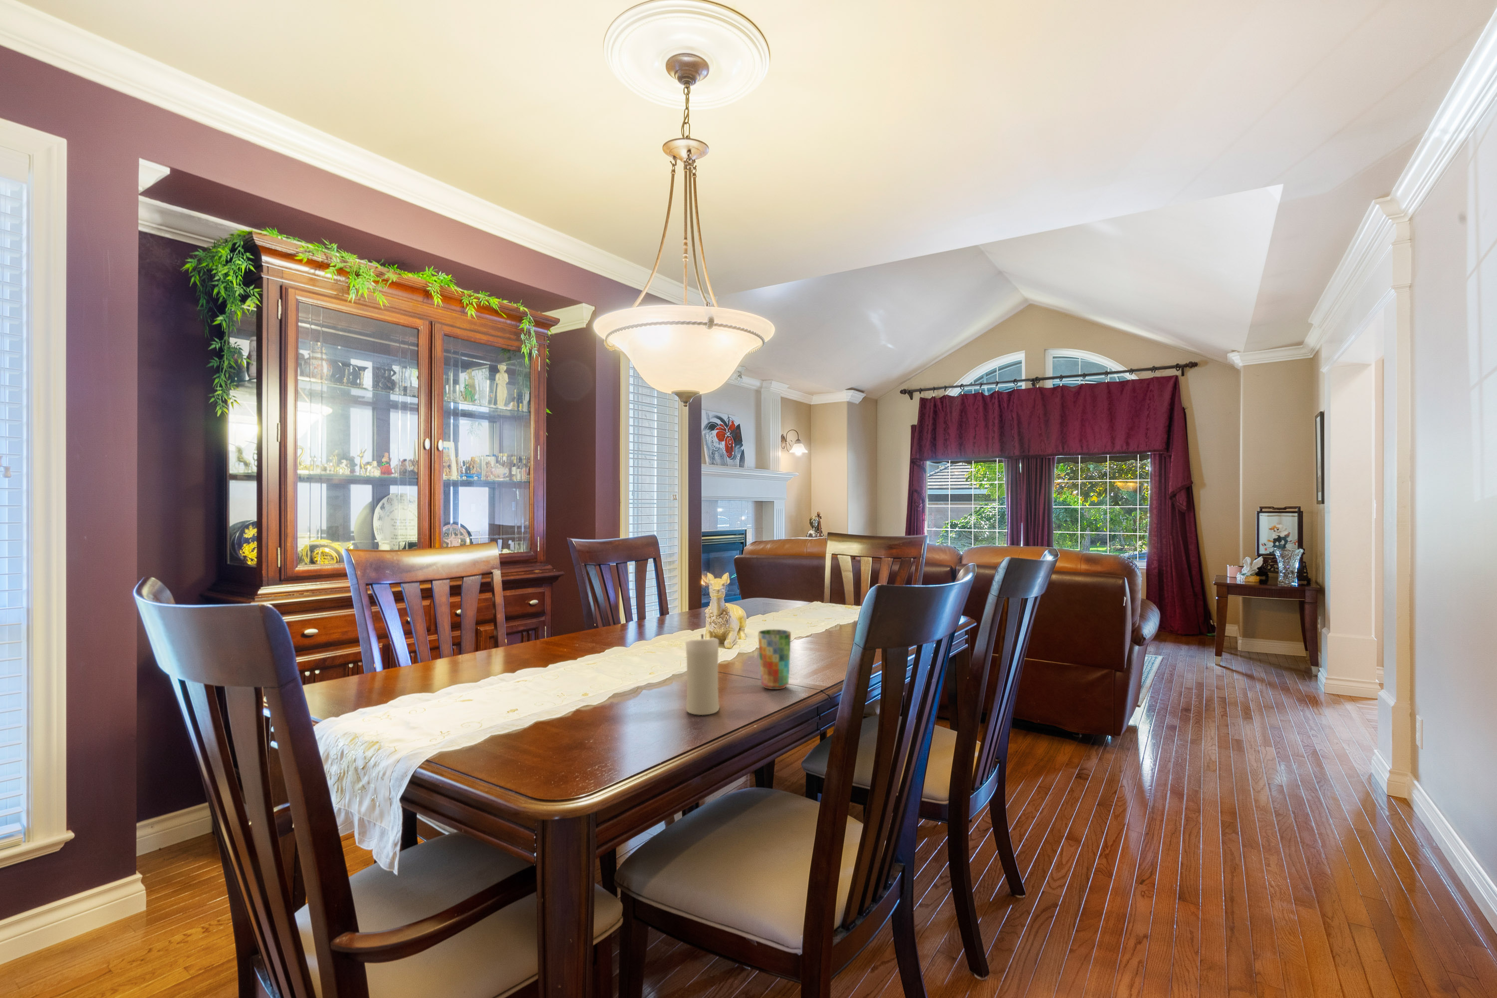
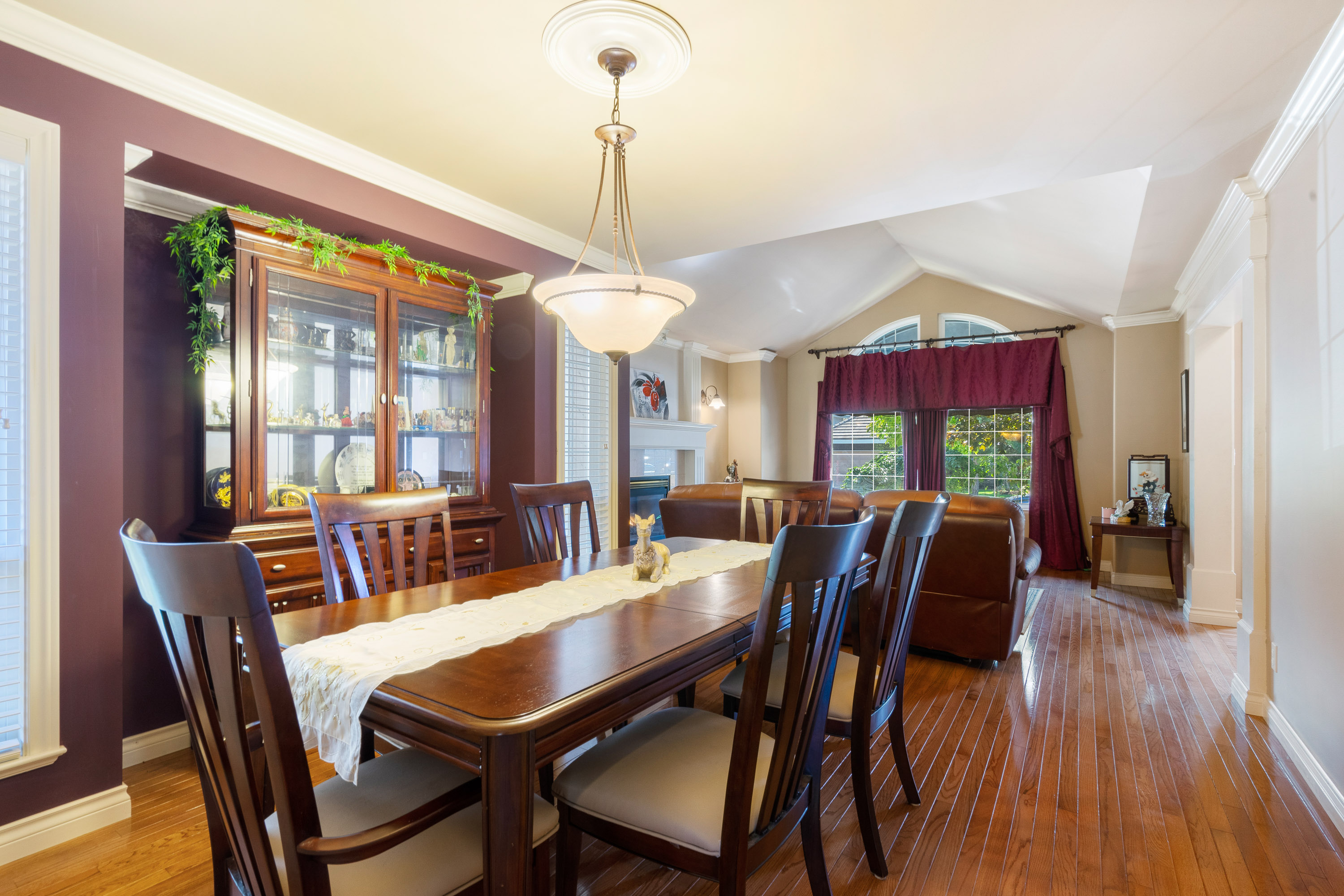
- cup [757,629,792,689]
- candle [685,634,720,716]
